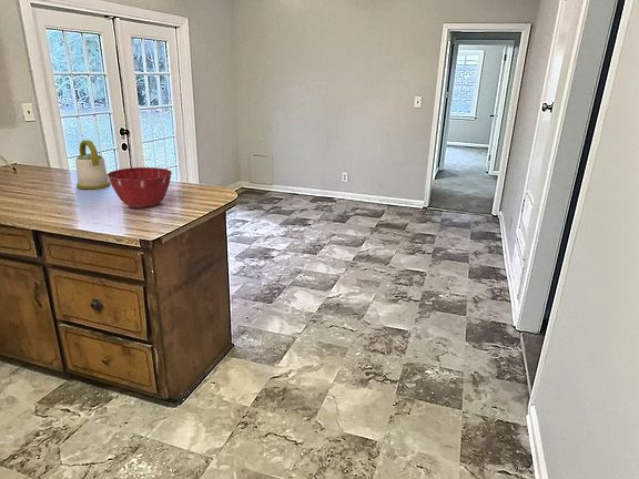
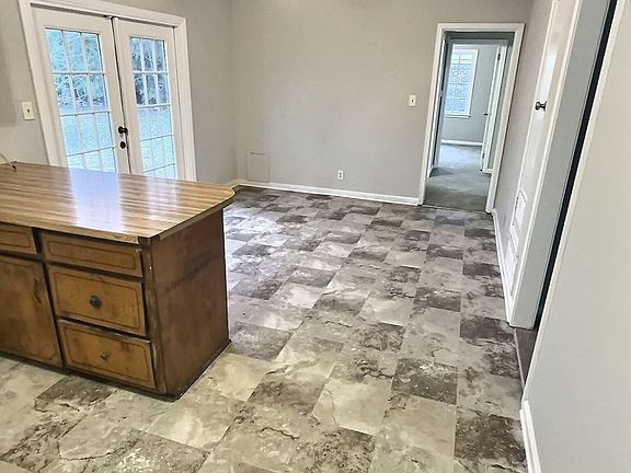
- mixing bowl [106,166,173,208]
- kettle [74,139,111,190]
